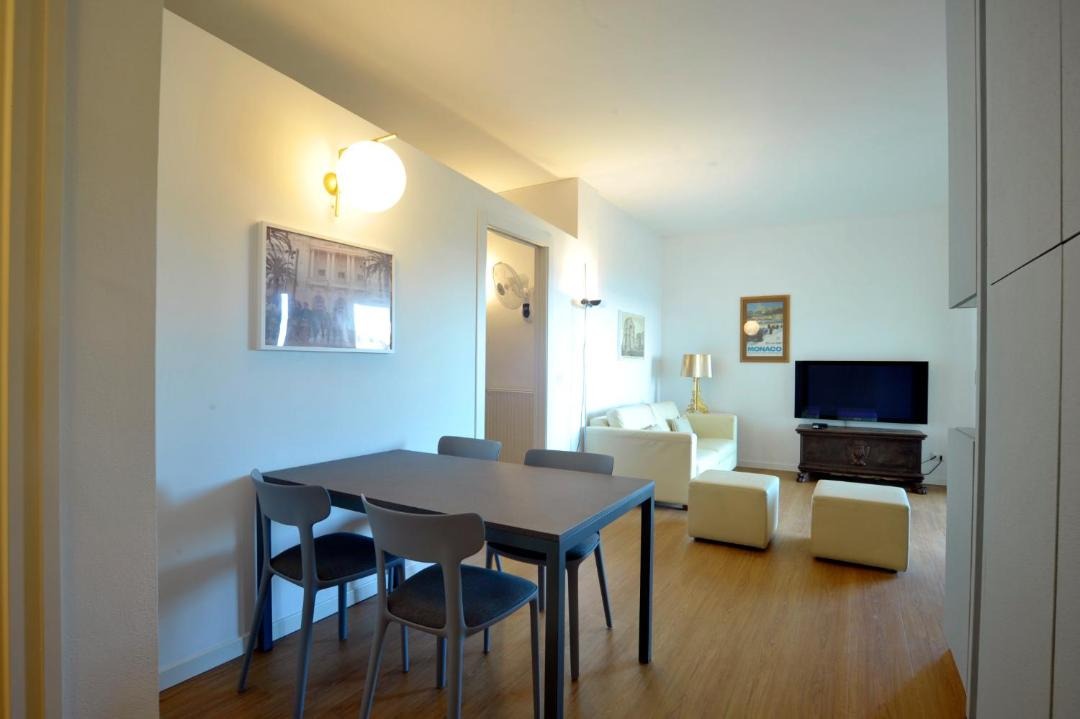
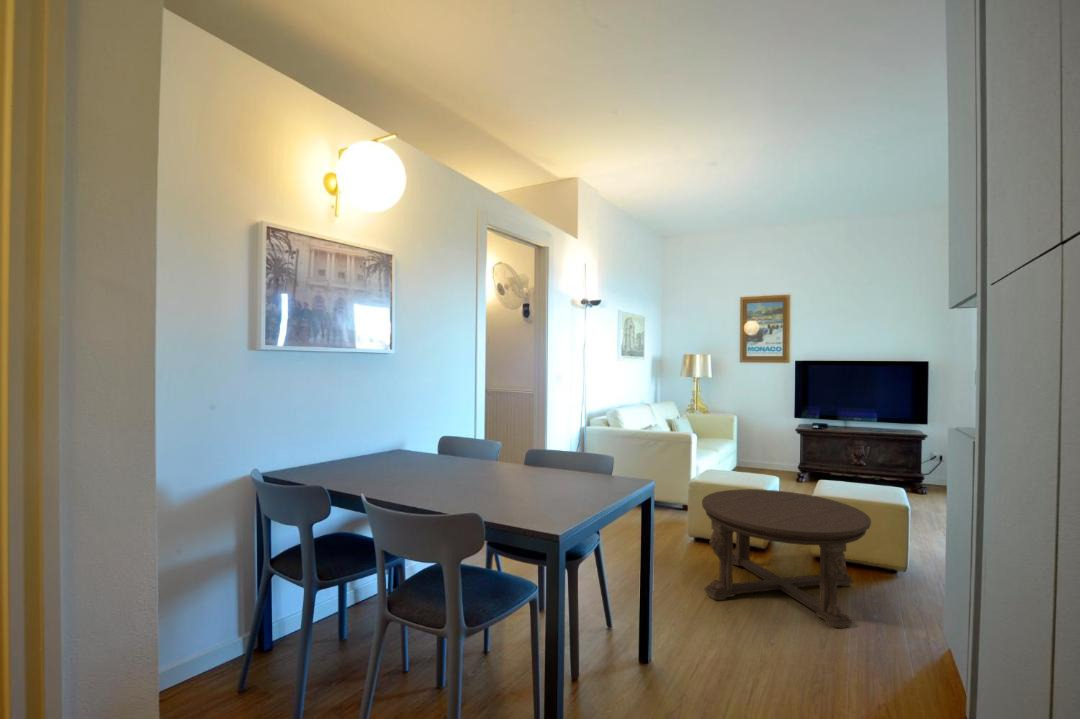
+ coffee table [701,488,872,629]
